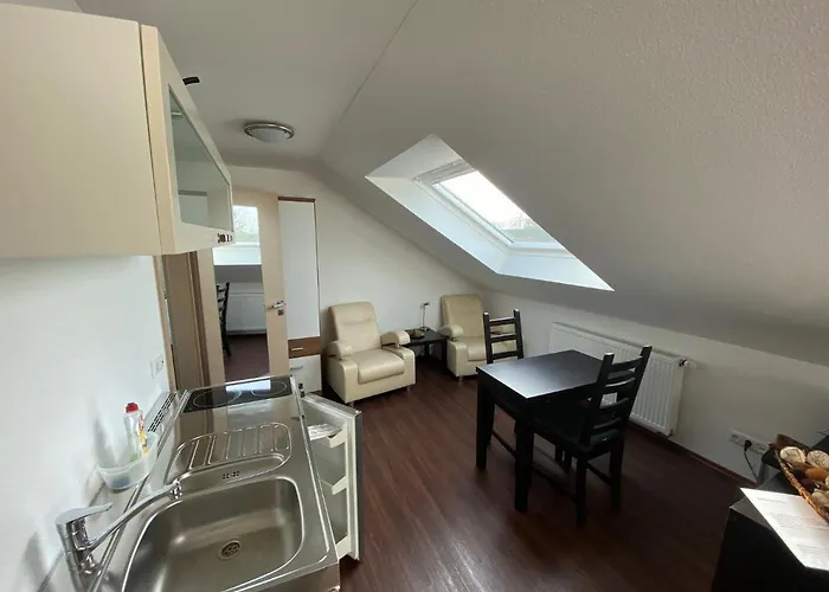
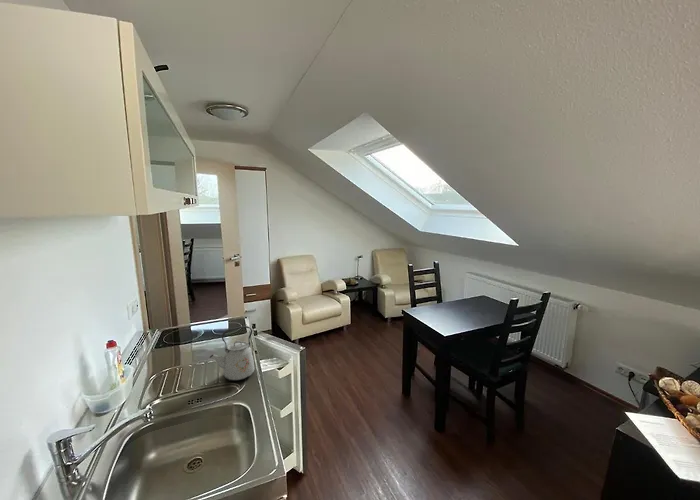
+ kettle [209,325,255,382]
